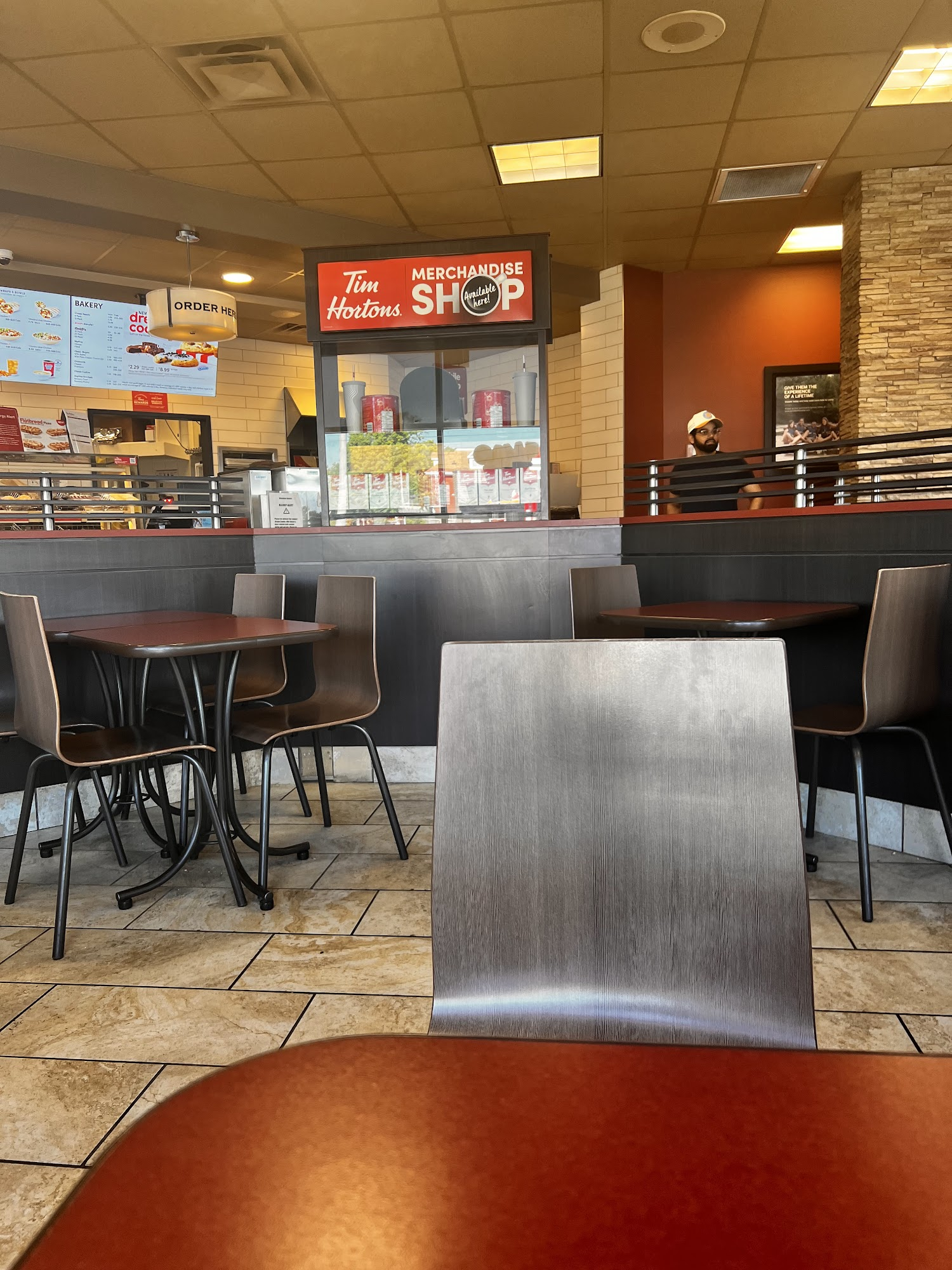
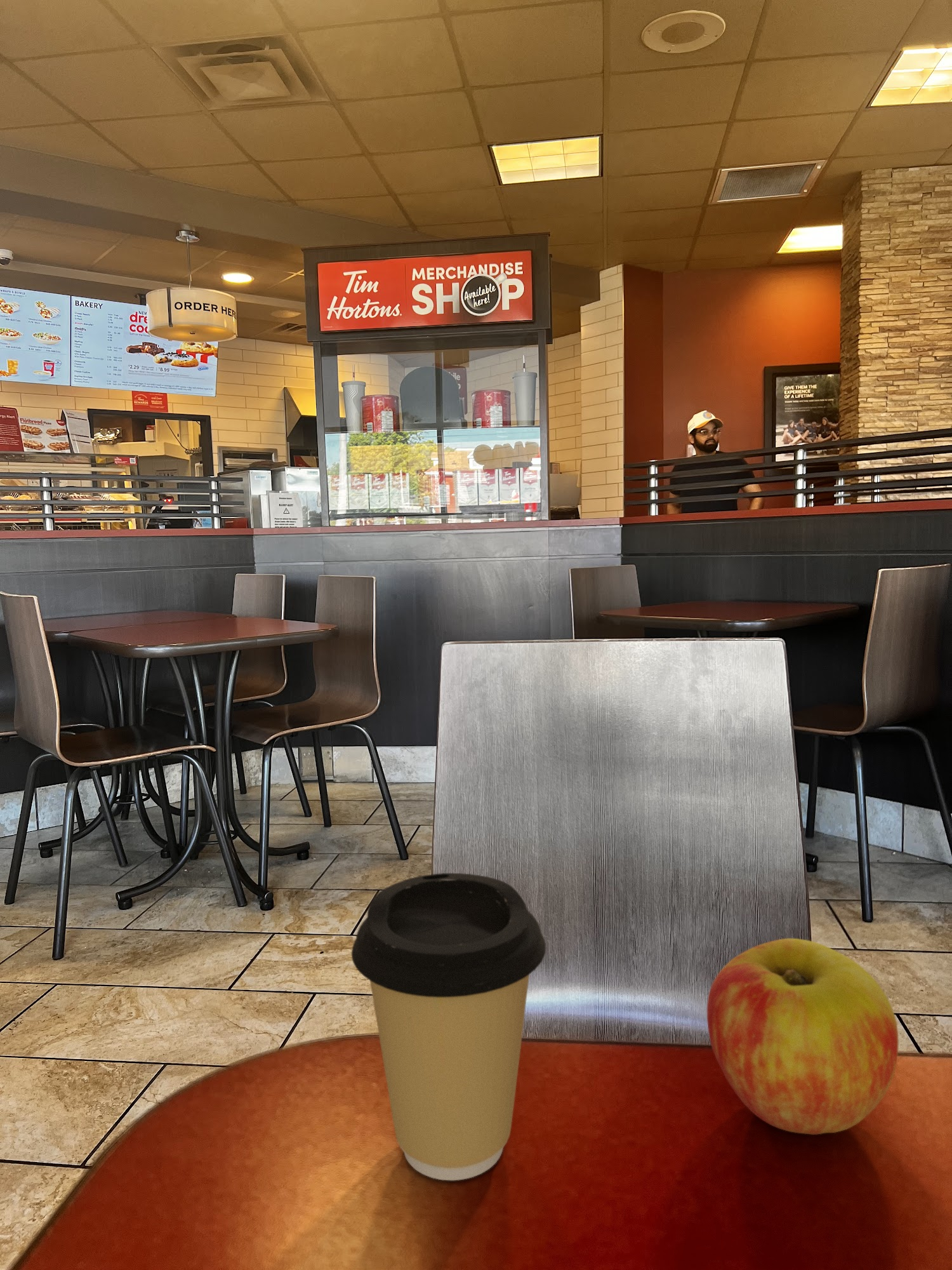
+ apple [706,938,899,1135]
+ coffee cup [351,872,546,1181]
